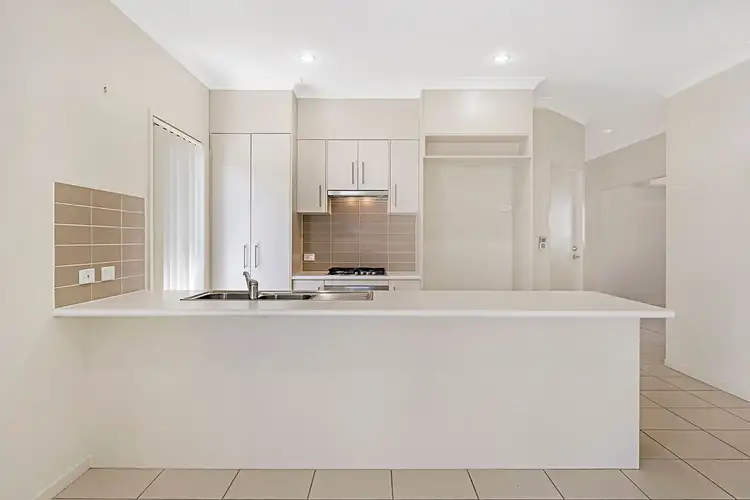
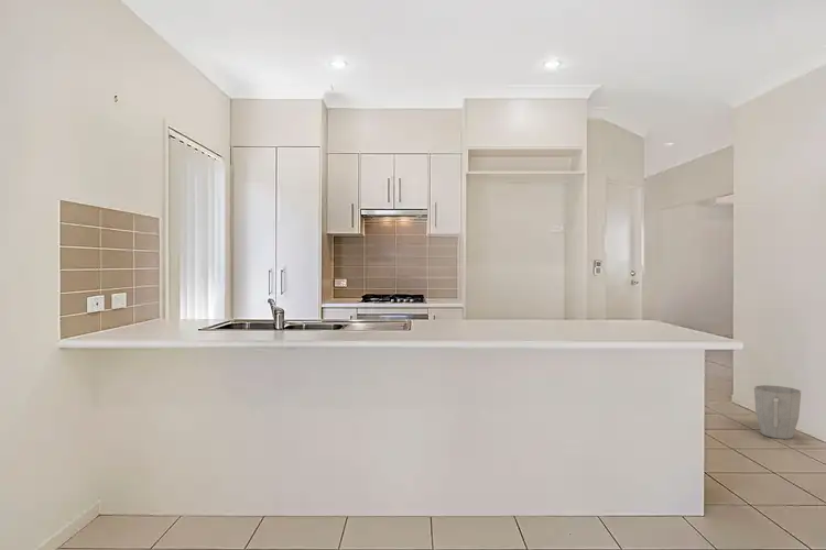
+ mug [753,384,802,440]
